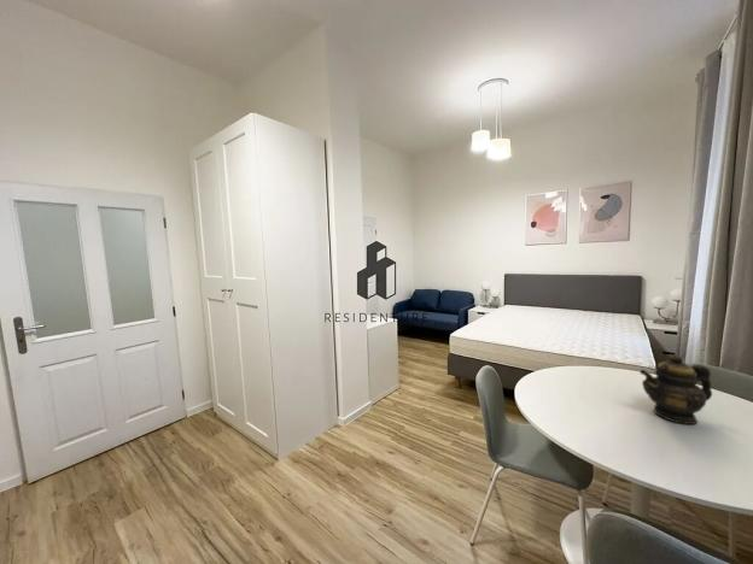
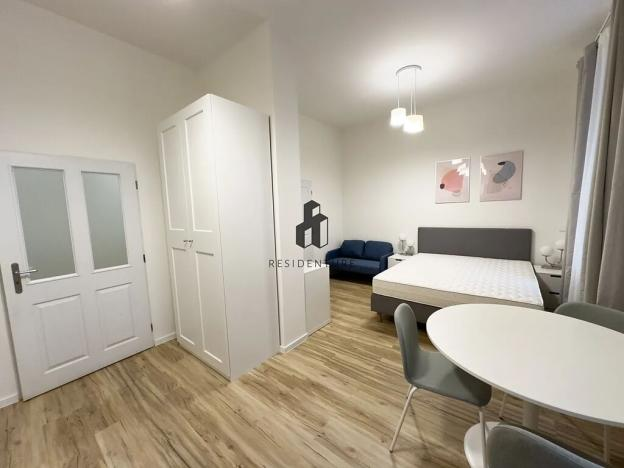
- teapot [638,353,713,425]
